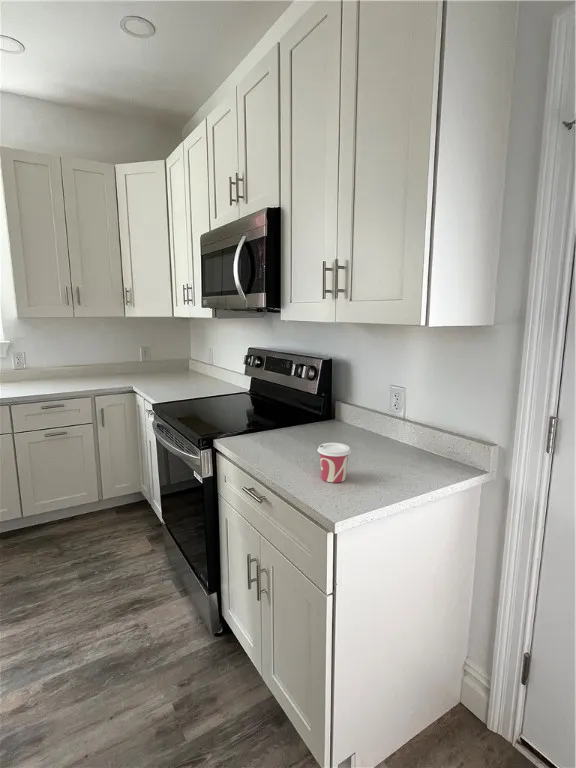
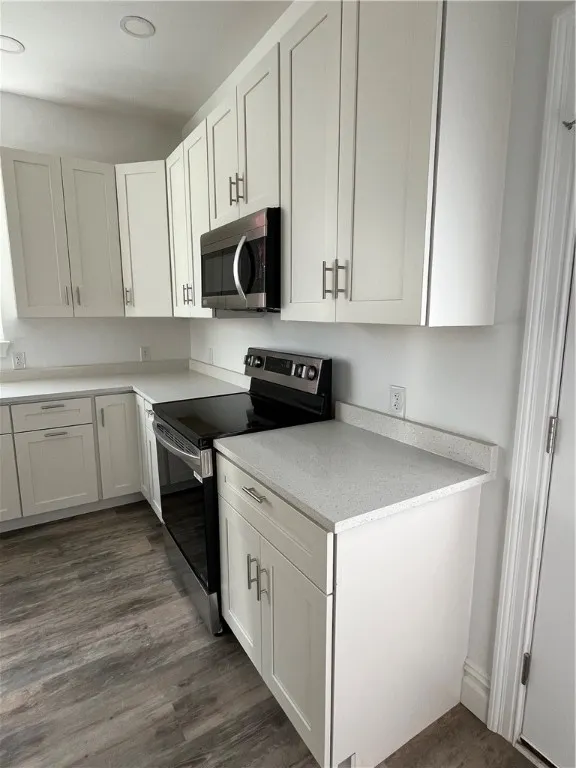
- cup [317,442,352,484]
